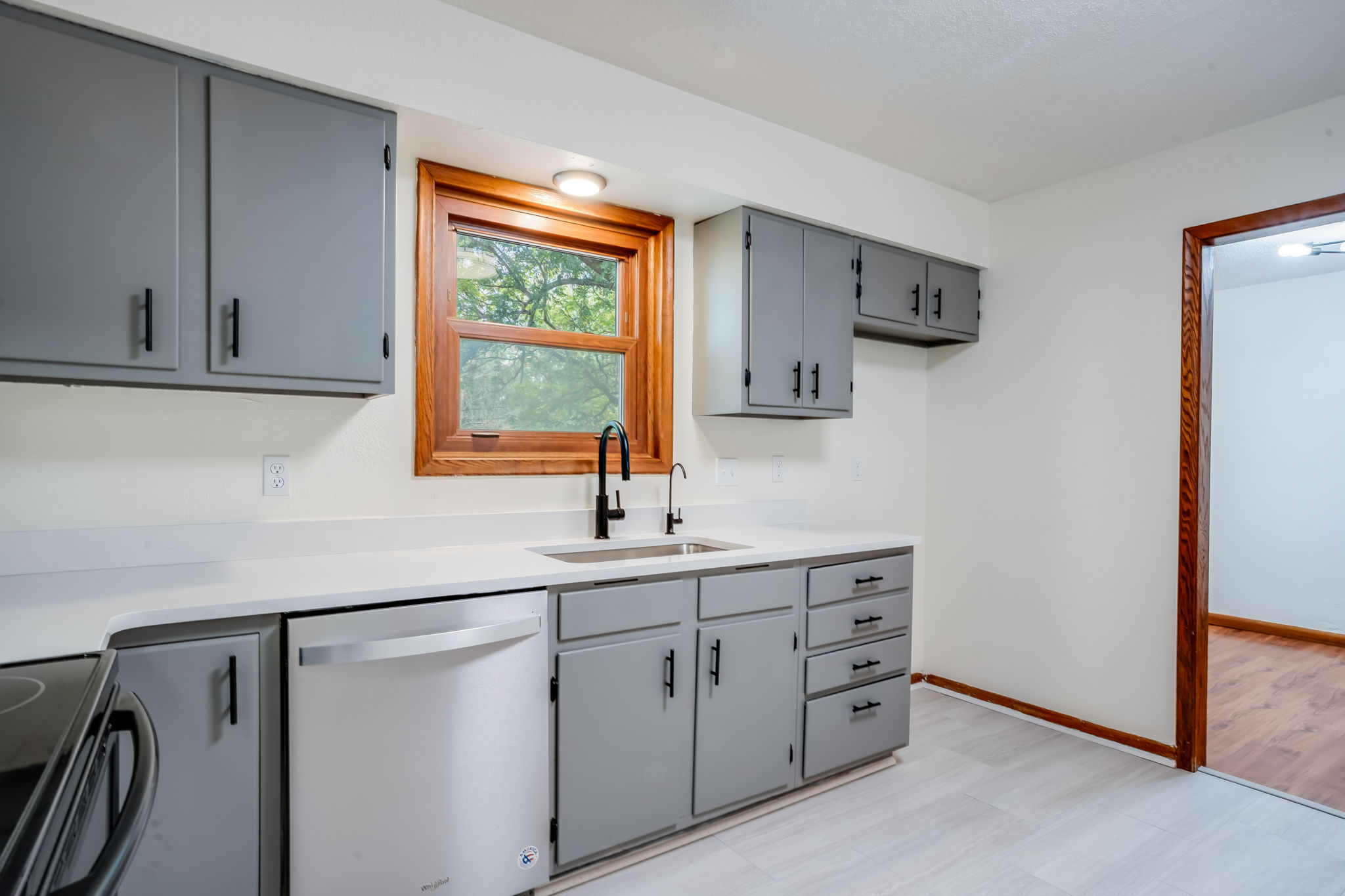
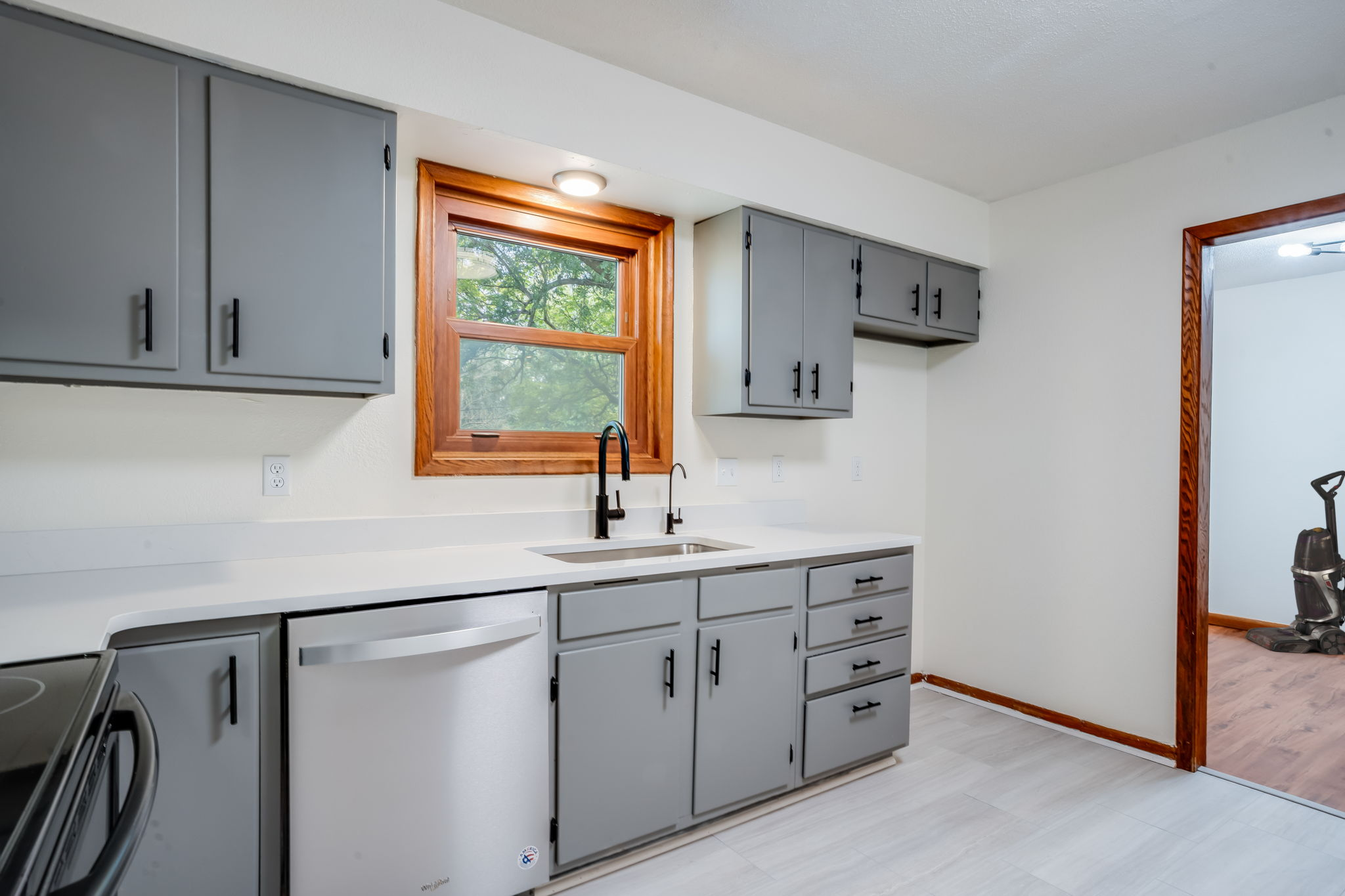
+ vacuum cleaner [1245,470,1345,656]
